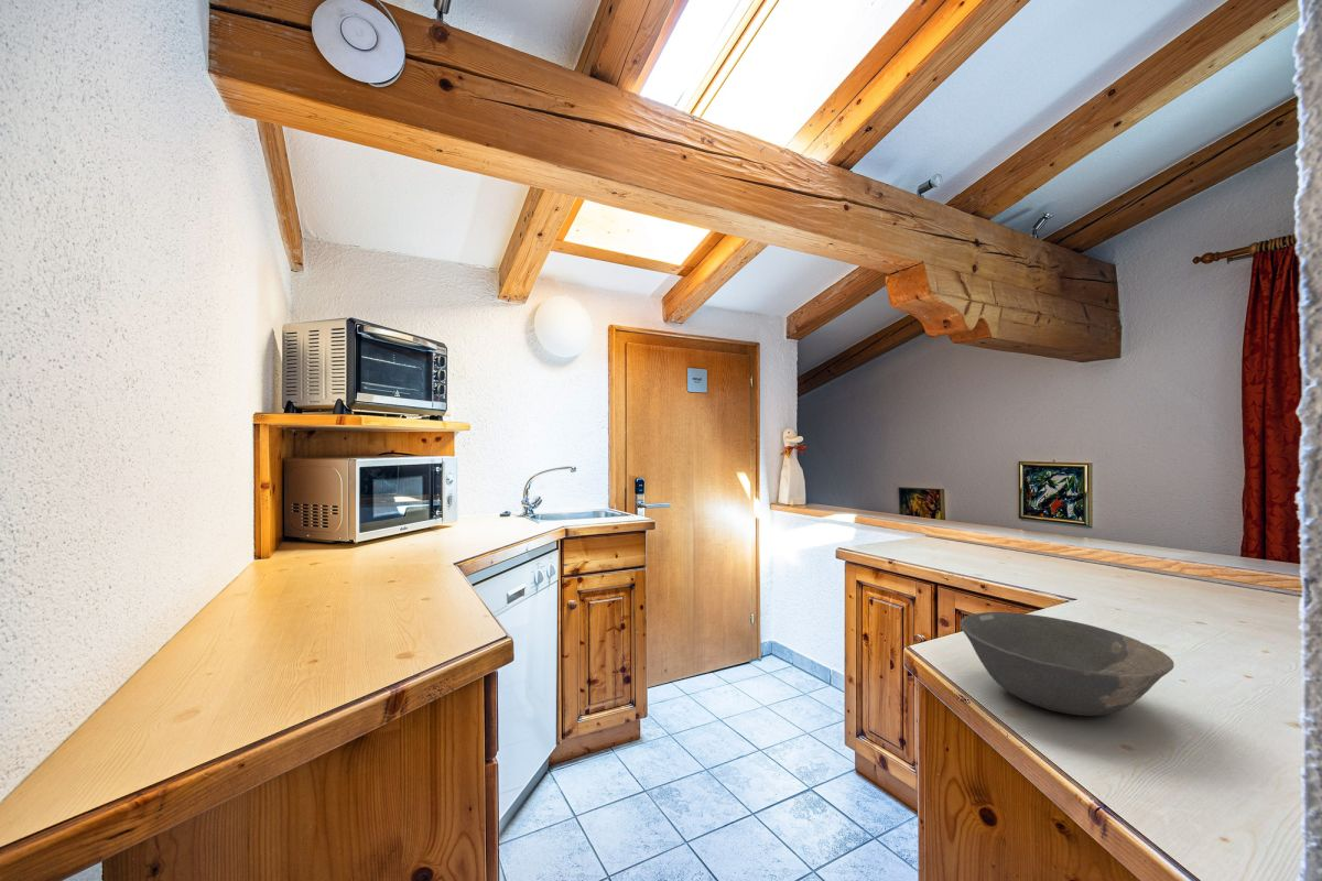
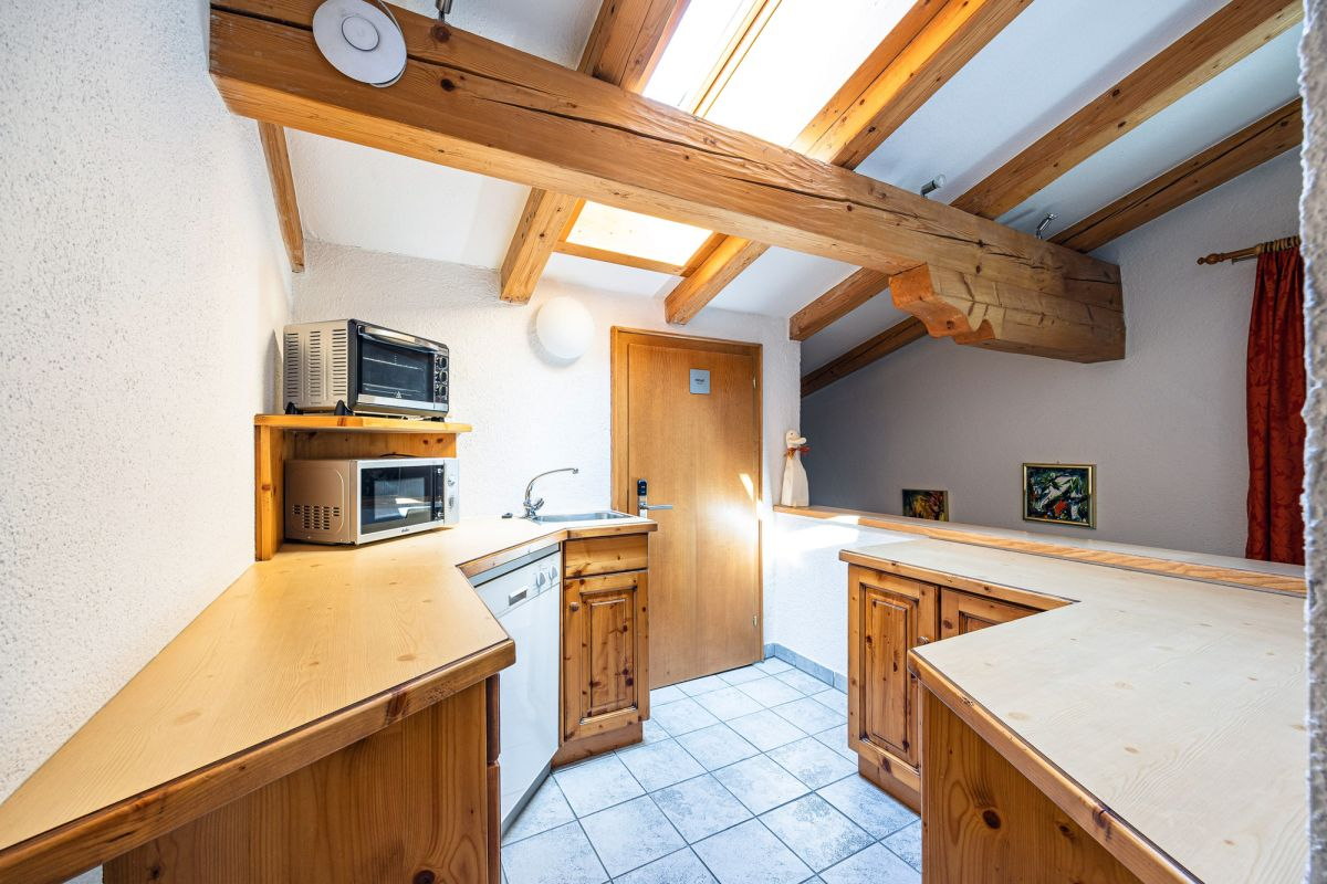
- bowl [958,611,1175,717]
